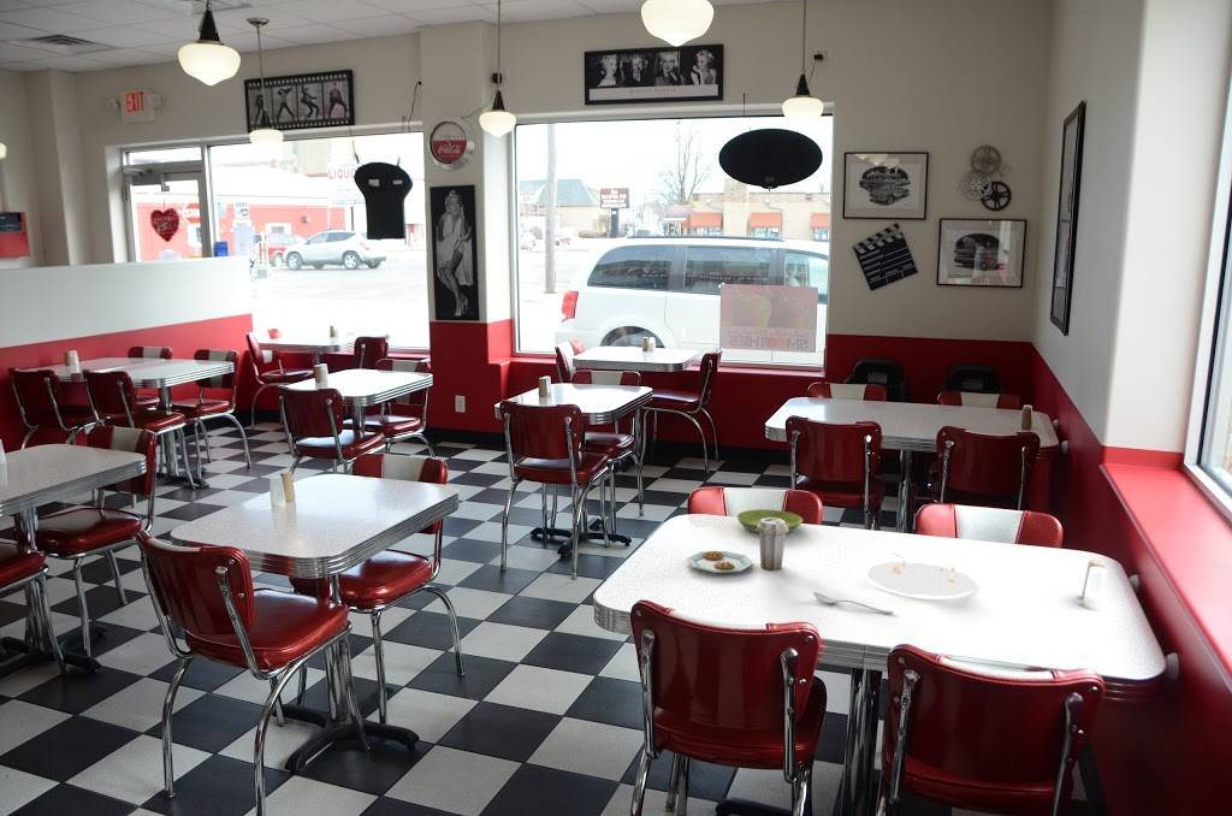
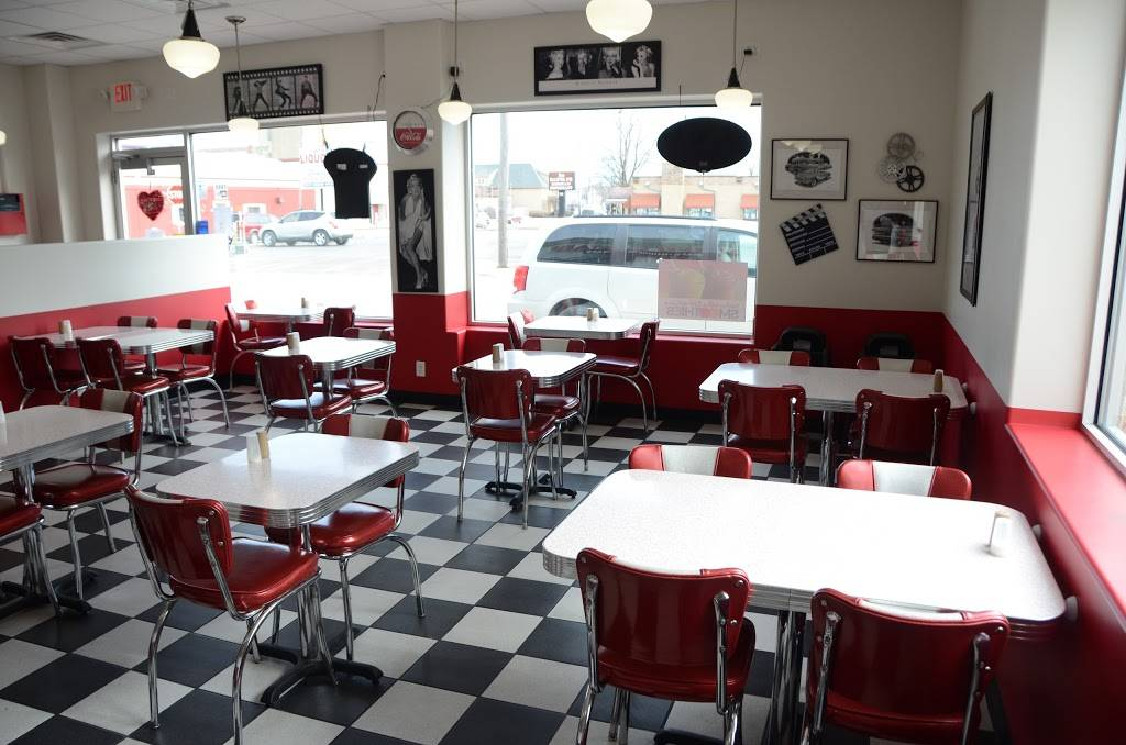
- saucer [736,508,804,534]
- spoon [812,591,894,614]
- plate [866,552,978,598]
- plate [686,518,789,574]
